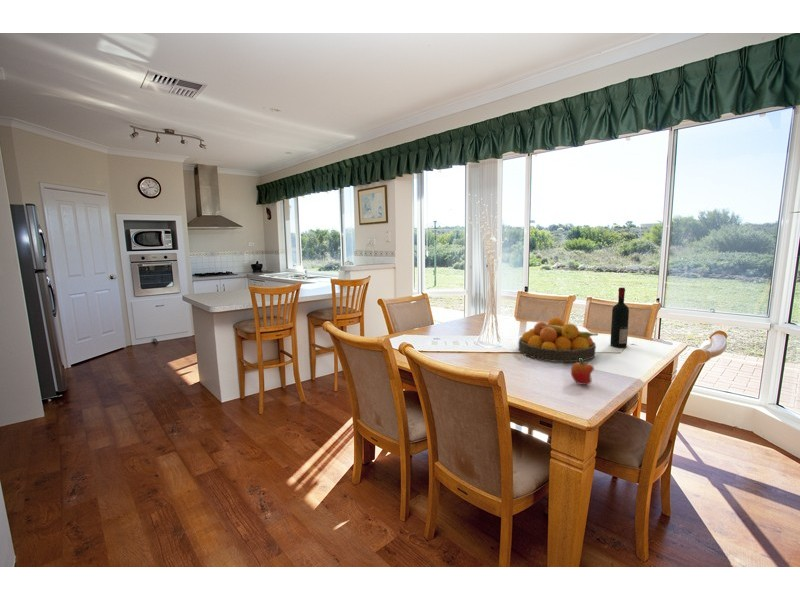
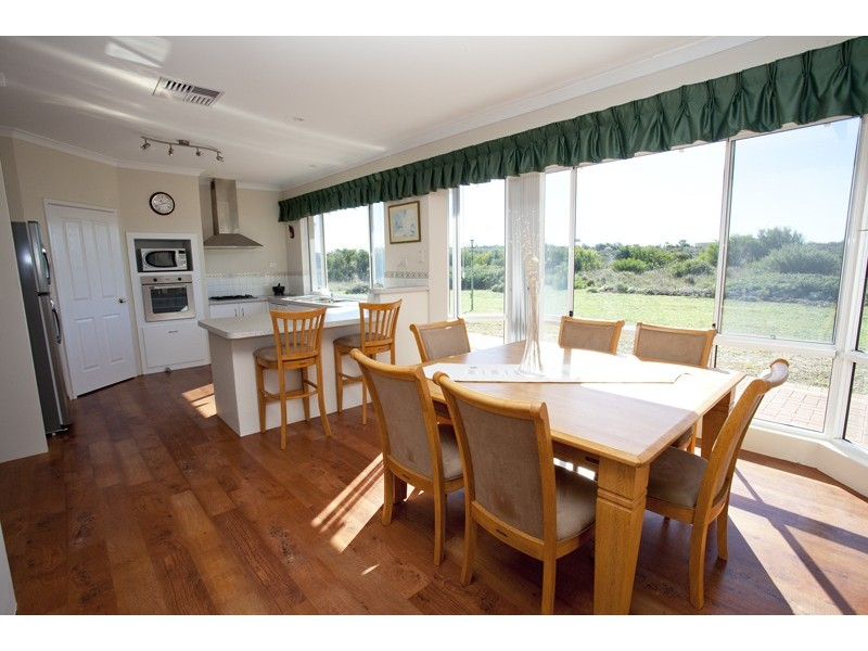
- fruit bowl [517,316,599,363]
- fruit [570,358,595,386]
- alcohol [609,287,630,348]
